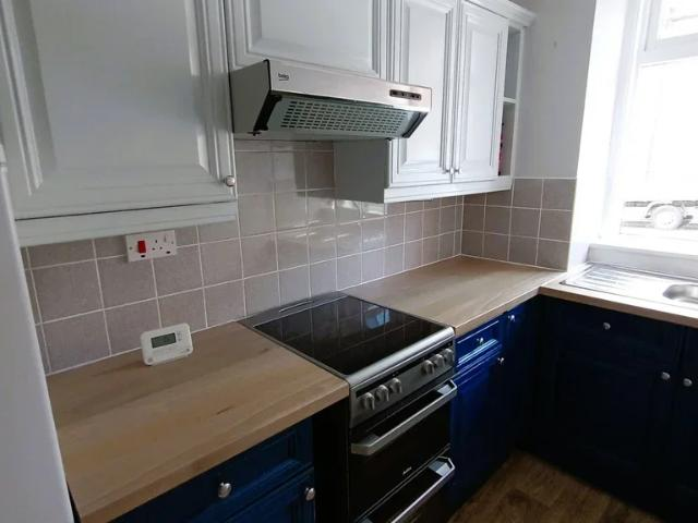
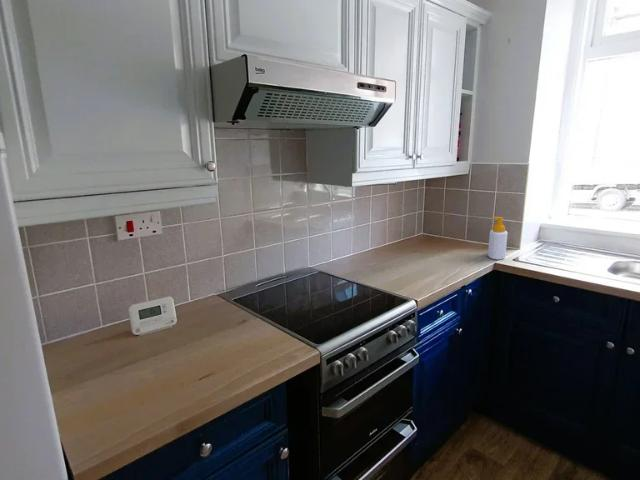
+ soap bottle [487,216,509,261]
